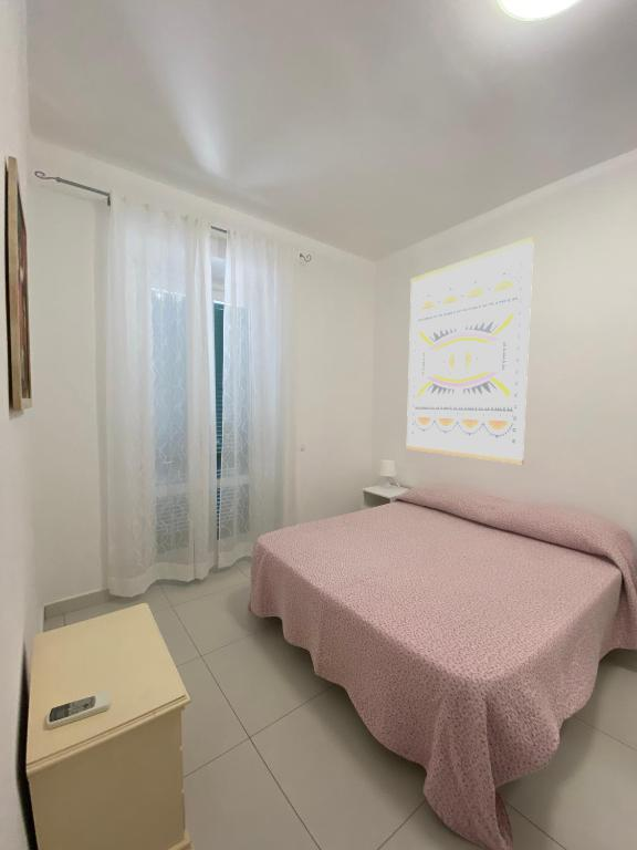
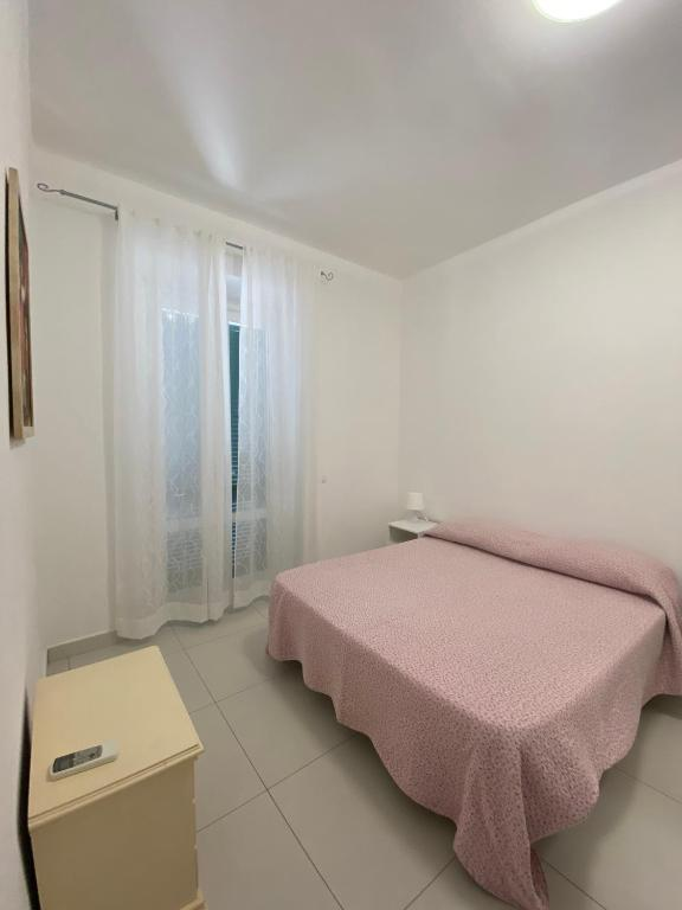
- wall art [405,236,535,465]
